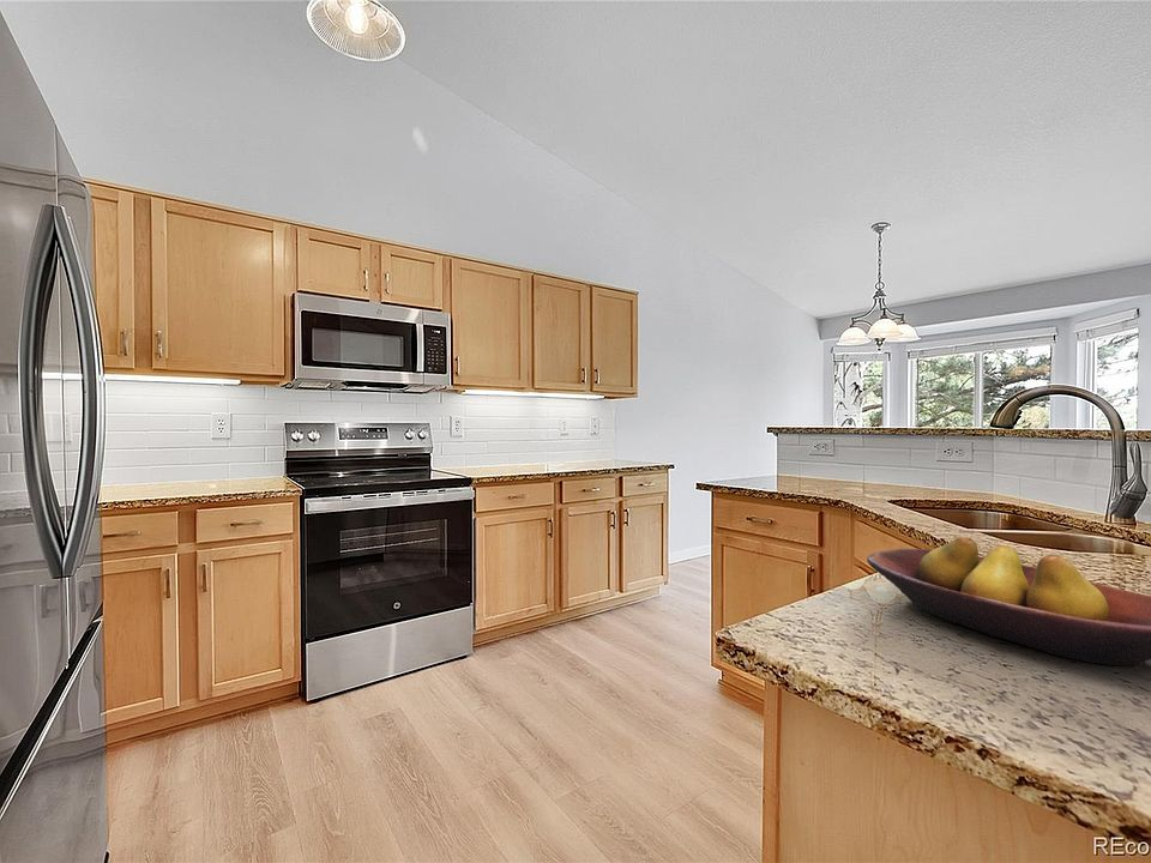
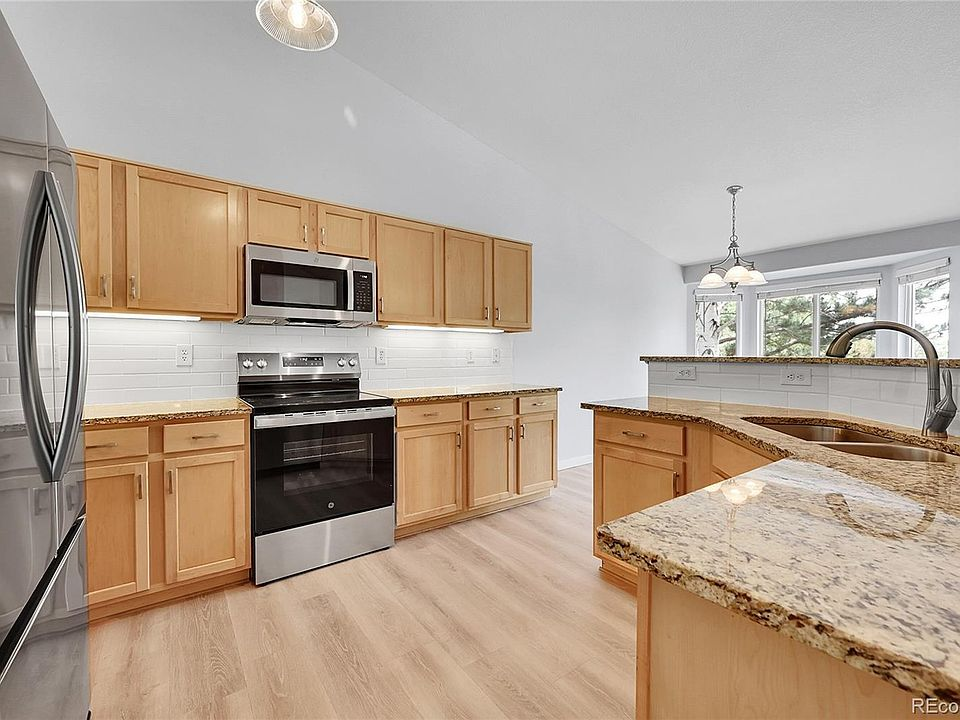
- fruit bowl [866,536,1151,666]
